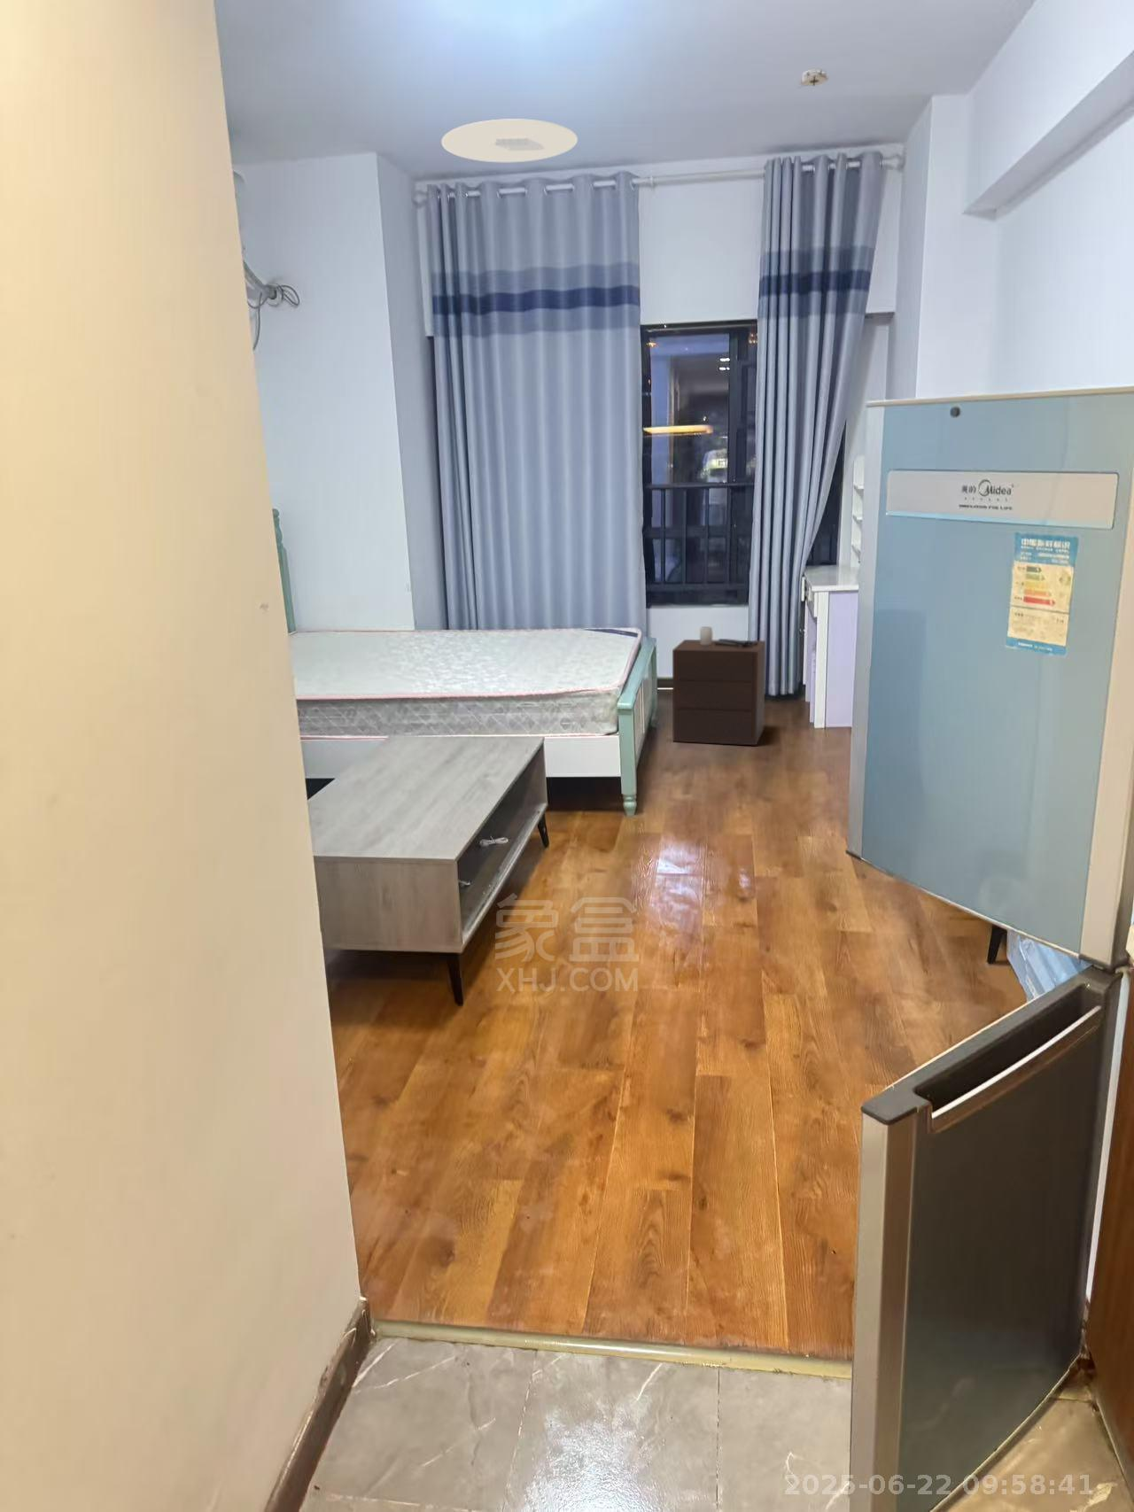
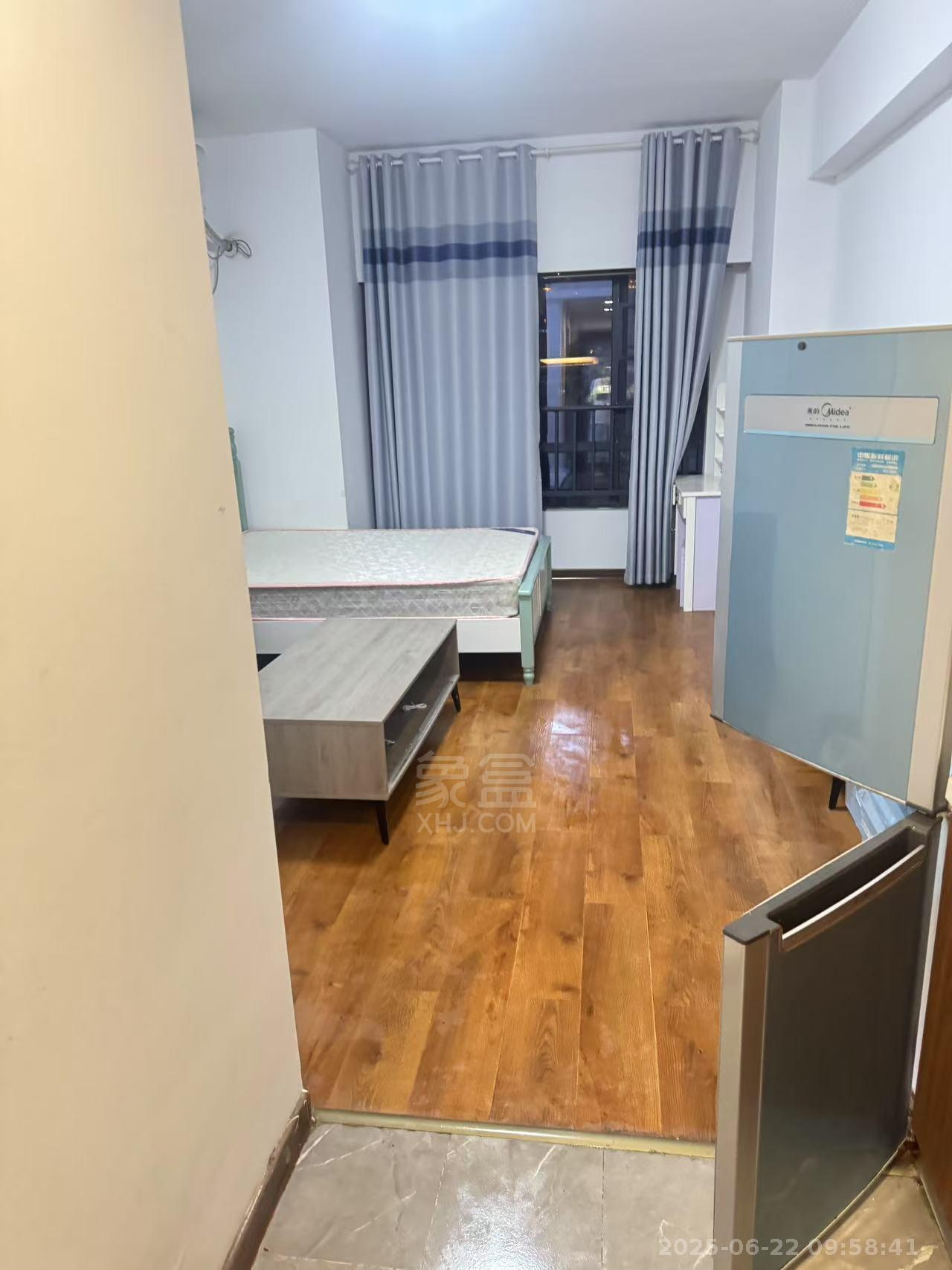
- smoke detector [798,68,830,88]
- ceiling light [441,118,579,163]
- nightstand [672,625,766,745]
